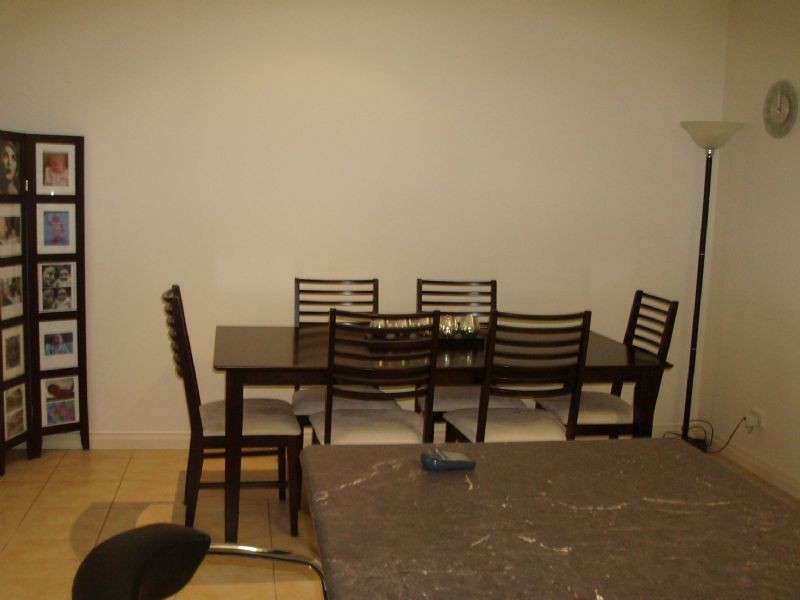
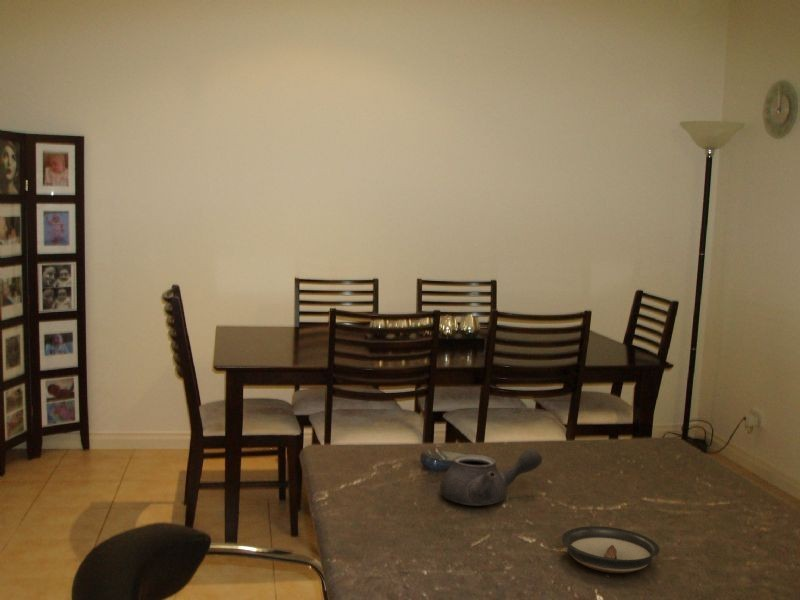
+ saucer [561,525,661,574]
+ teapot [439,447,543,507]
